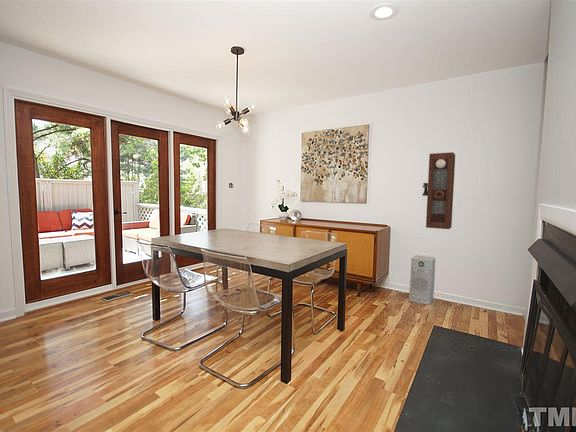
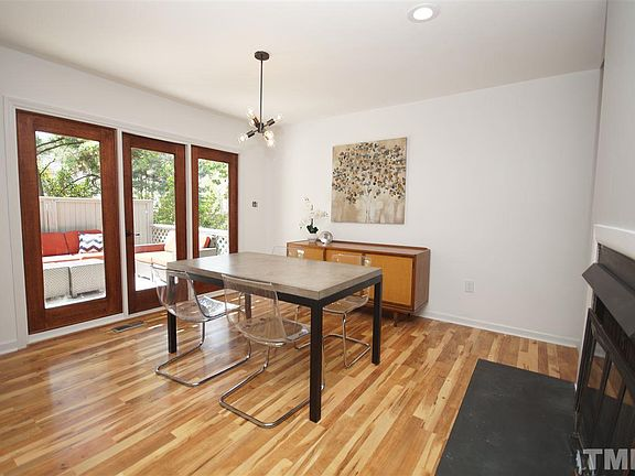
- pendulum clock [421,151,456,230]
- air purifier [408,254,436,306]
